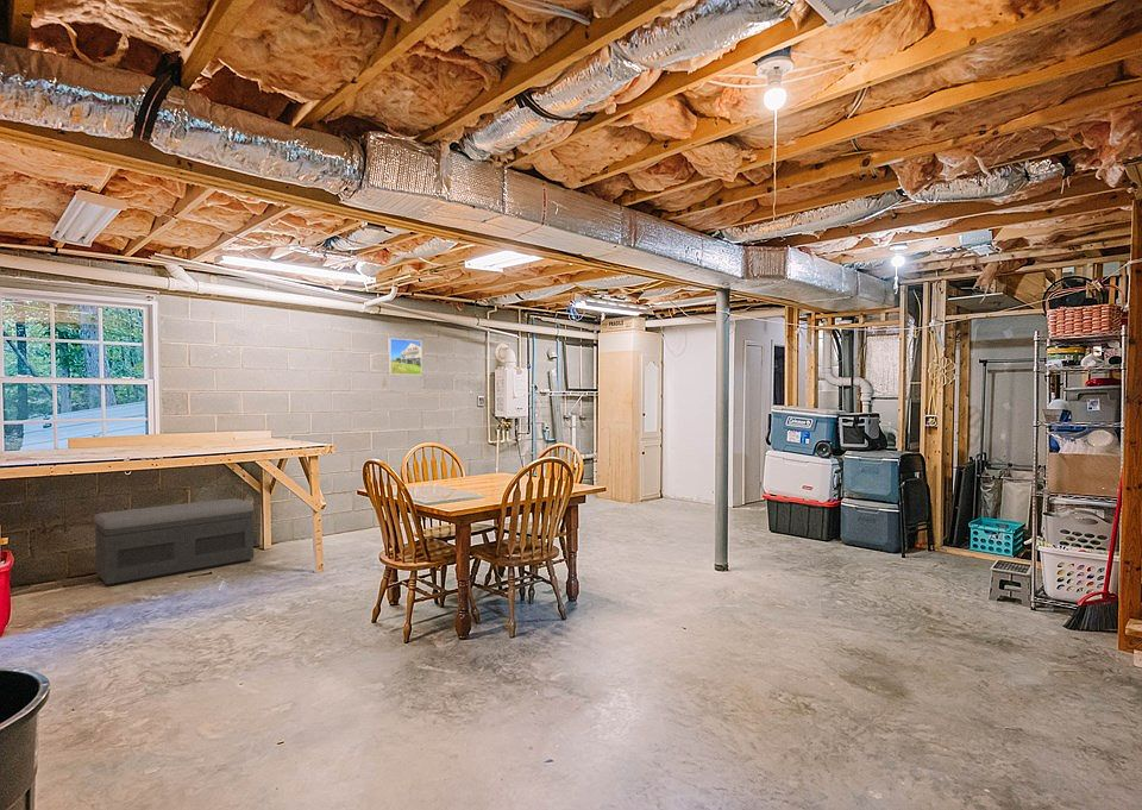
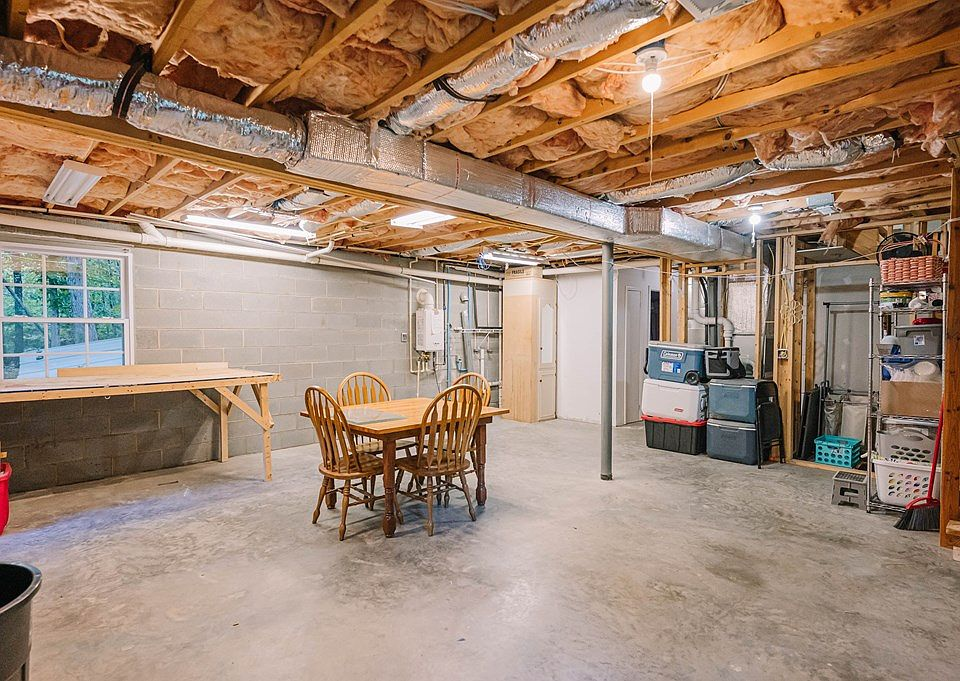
- storage bench [93,497,255,588]
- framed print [388,338,422,376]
